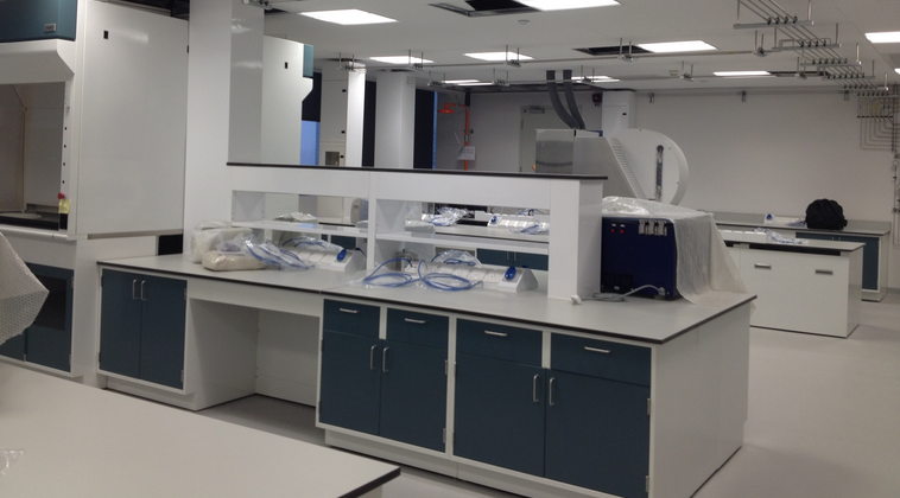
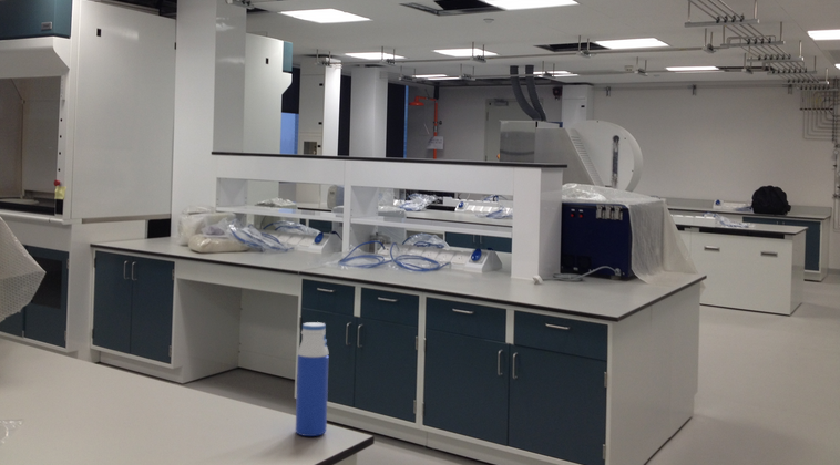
+ water bottle [295,321,329,437]
